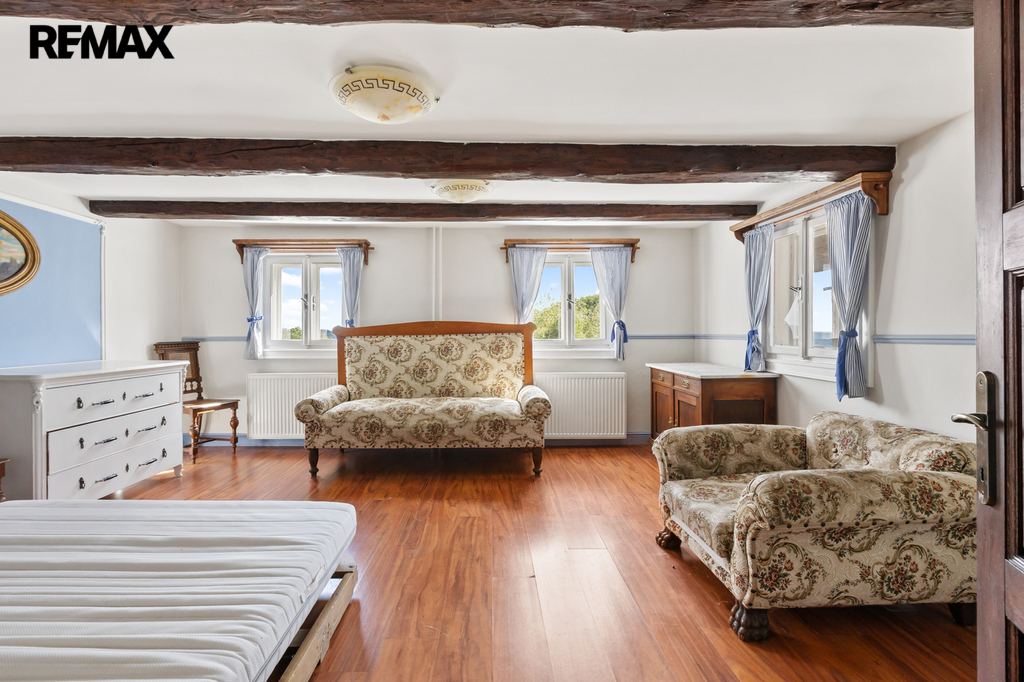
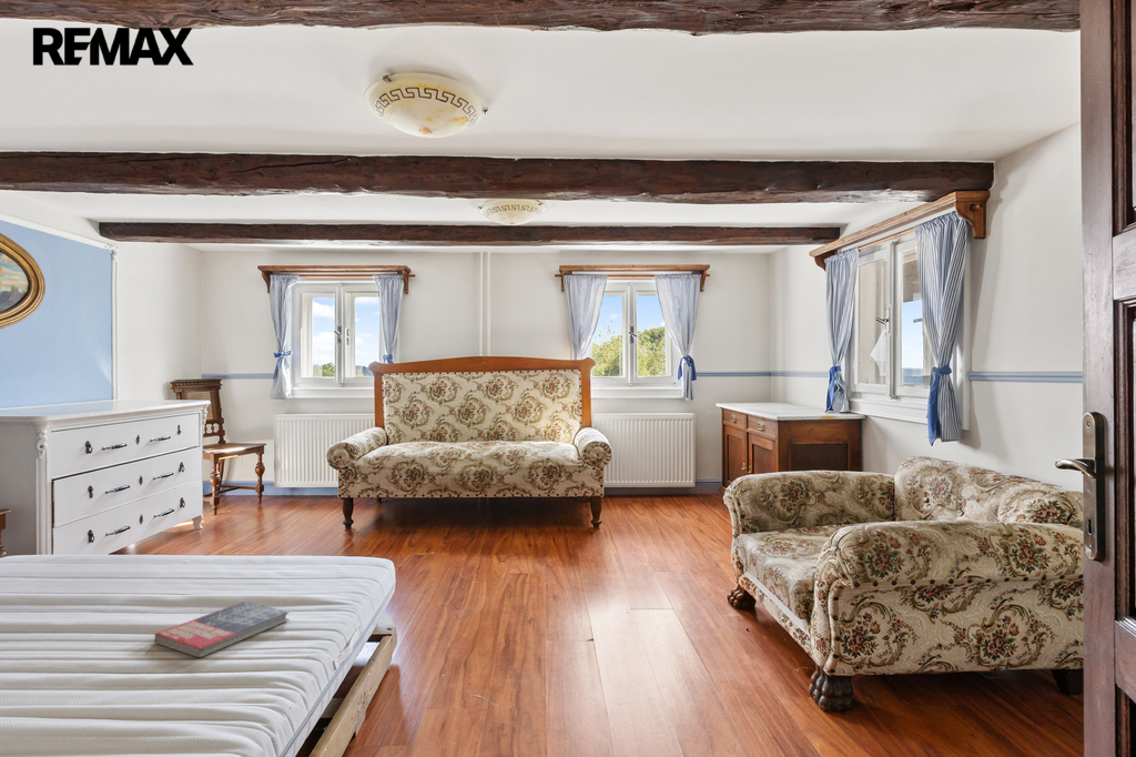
+ book [153,599,290,658]
